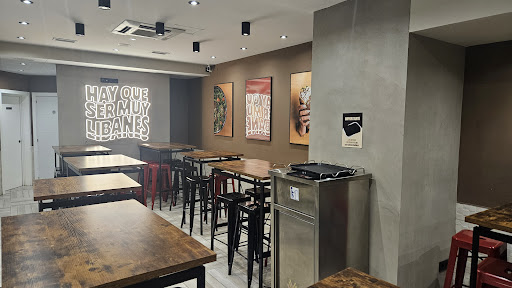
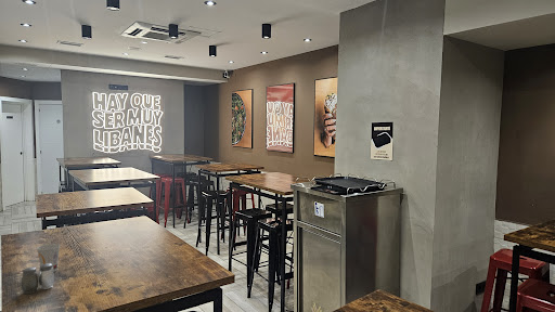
+ salt and pepper shaker [21,263,55,295]
+ cup [36,243,61,272]
